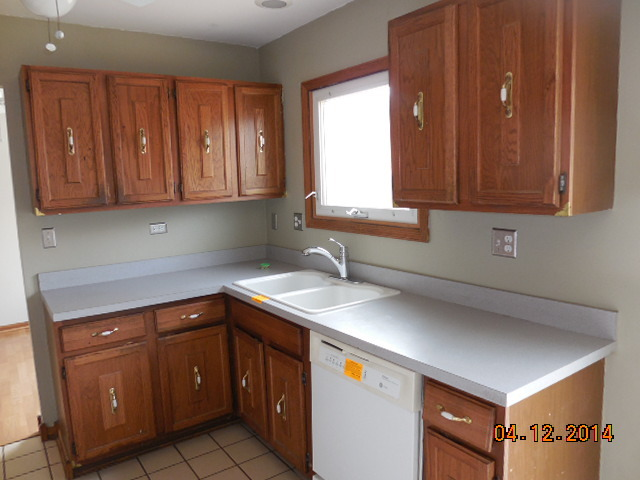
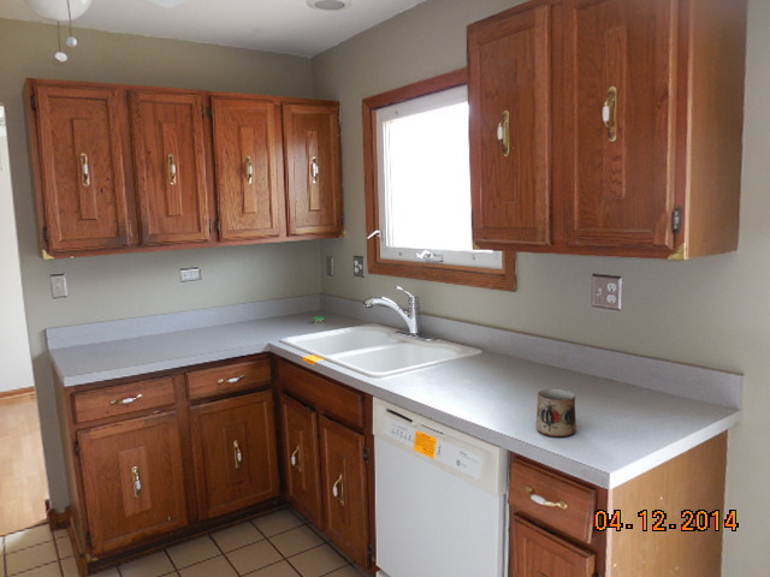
+ mug [535,387,578,438]
